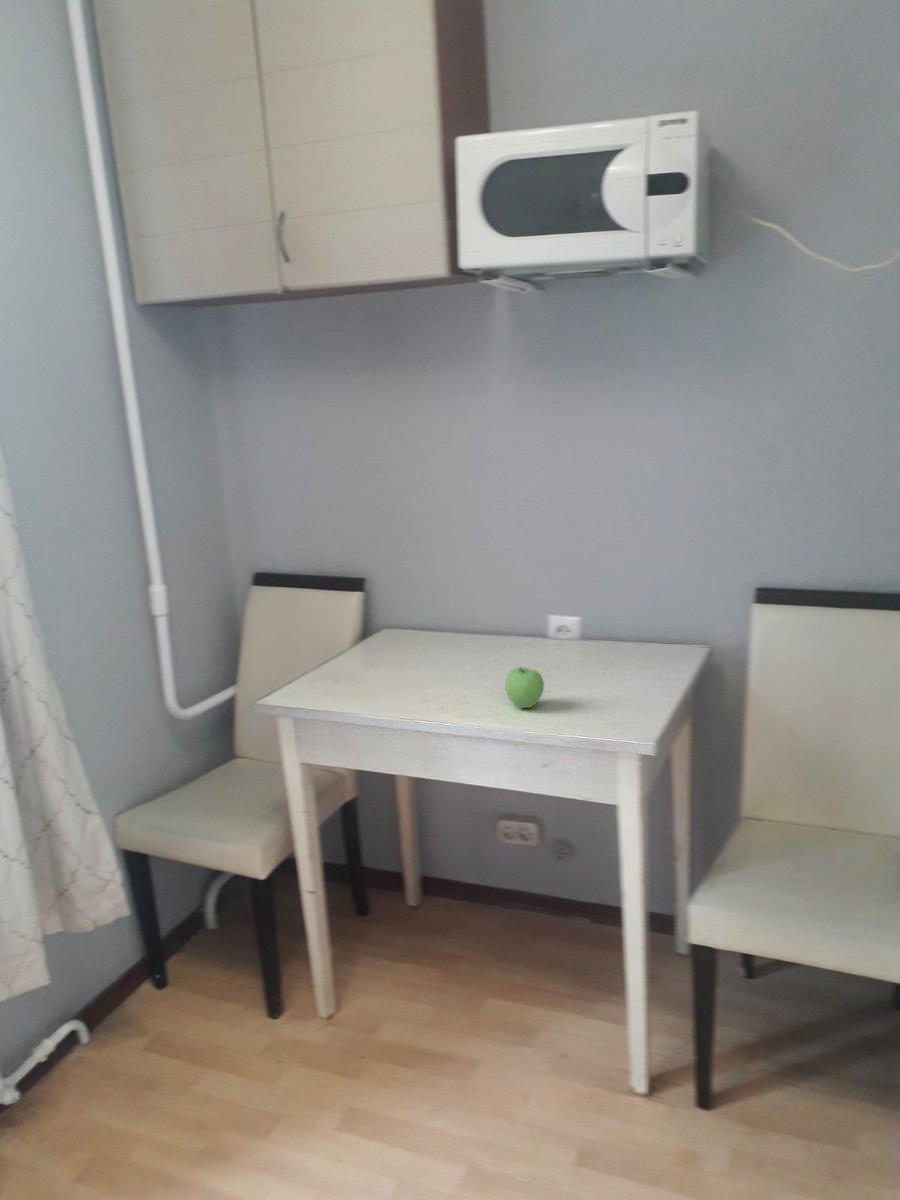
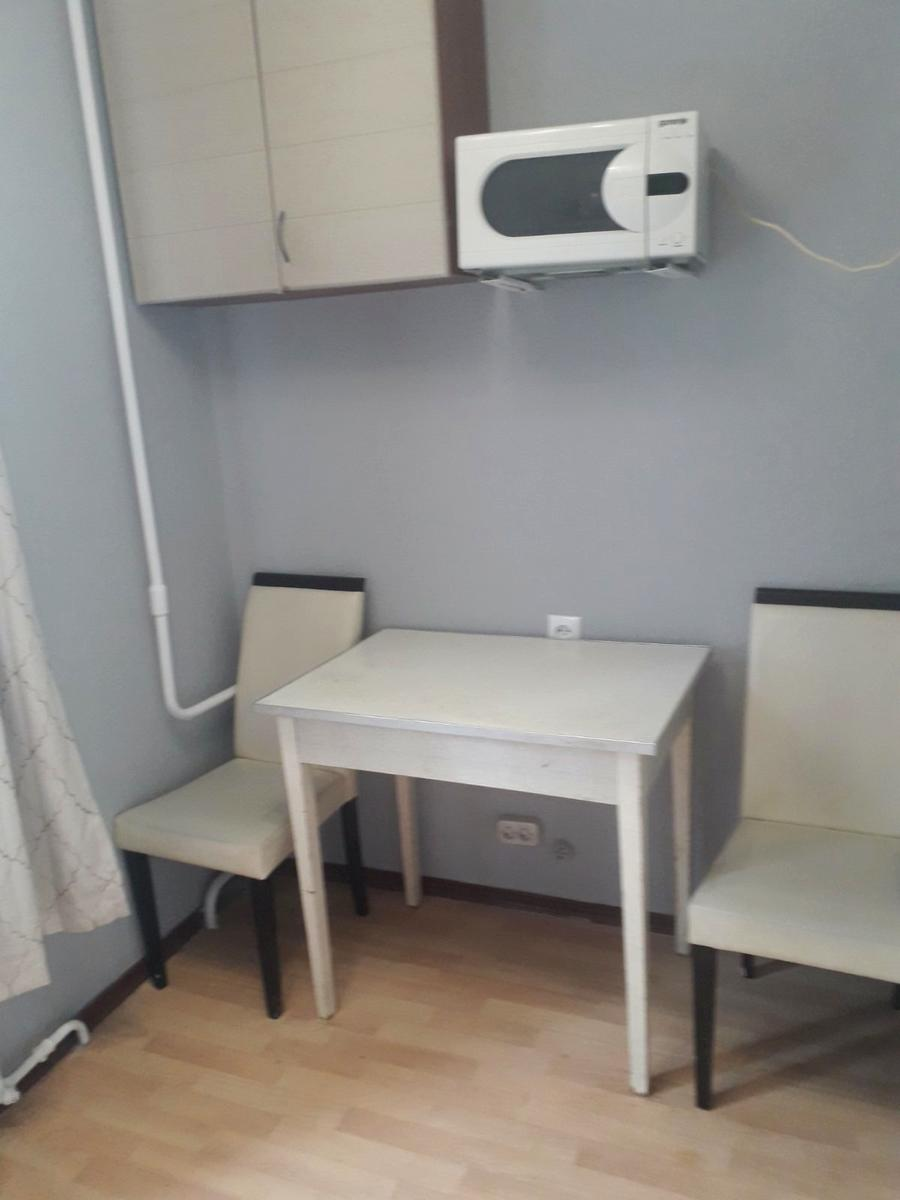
- apple [504,666,545,710]
